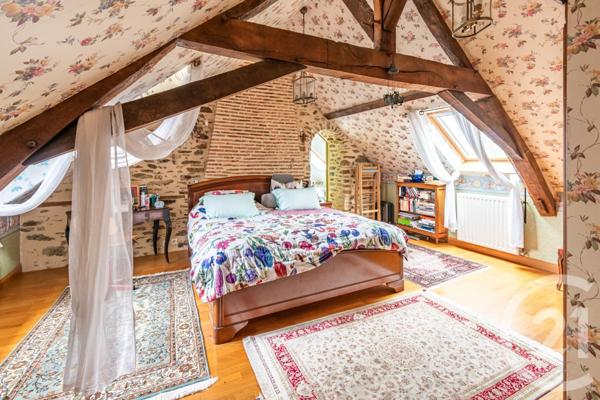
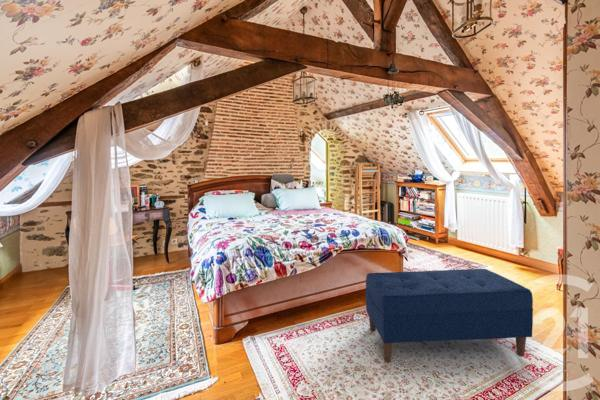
+ bench [365,268,534,363]
